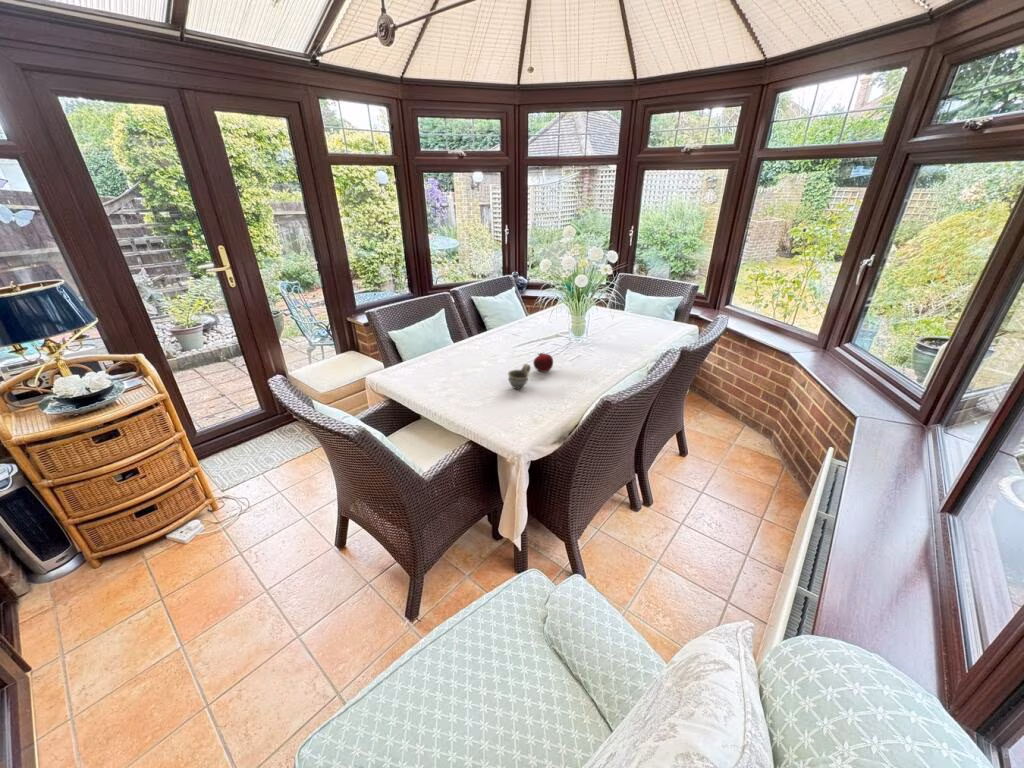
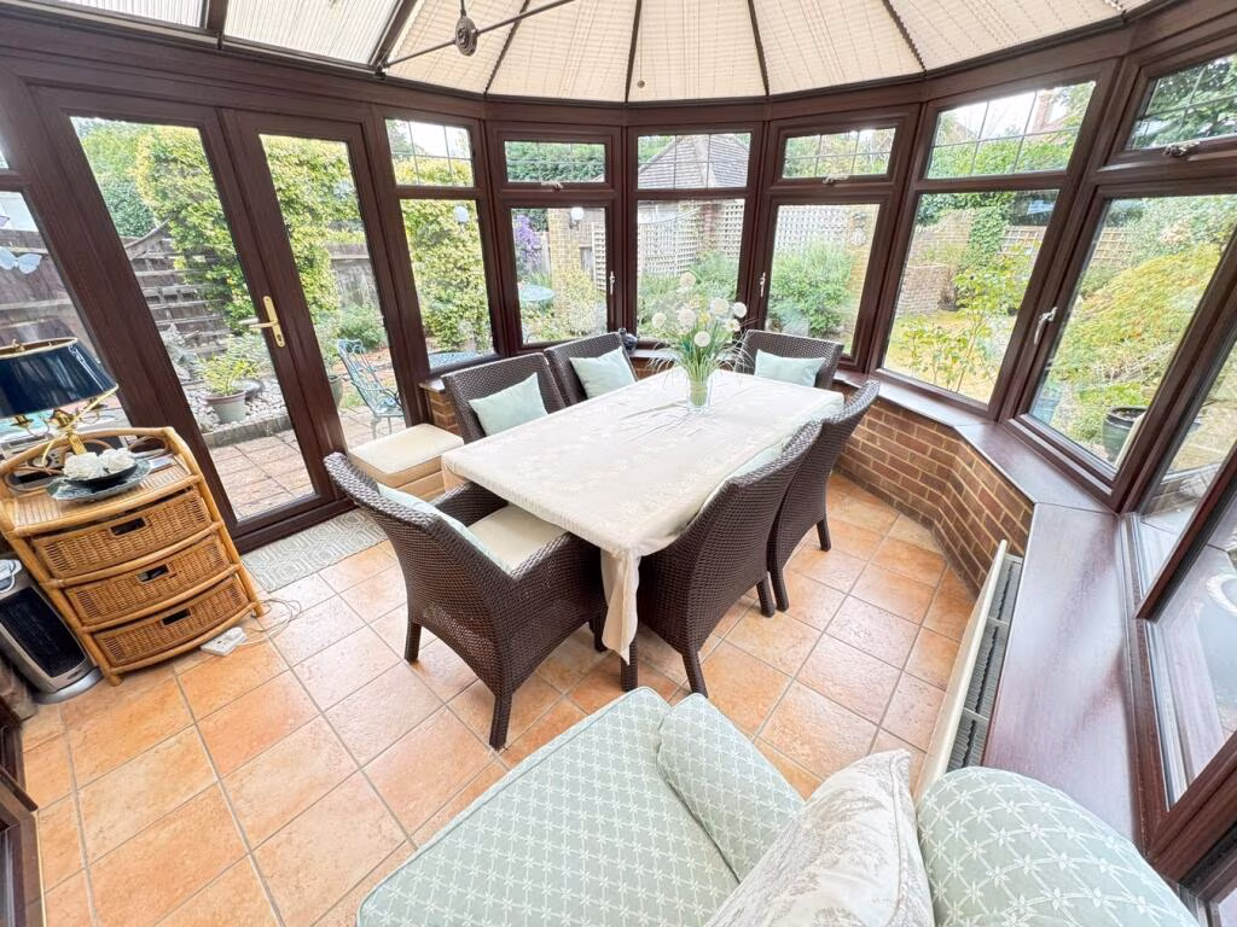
- fruit [532,352,554,373]
- cup [507,363,532,390]
